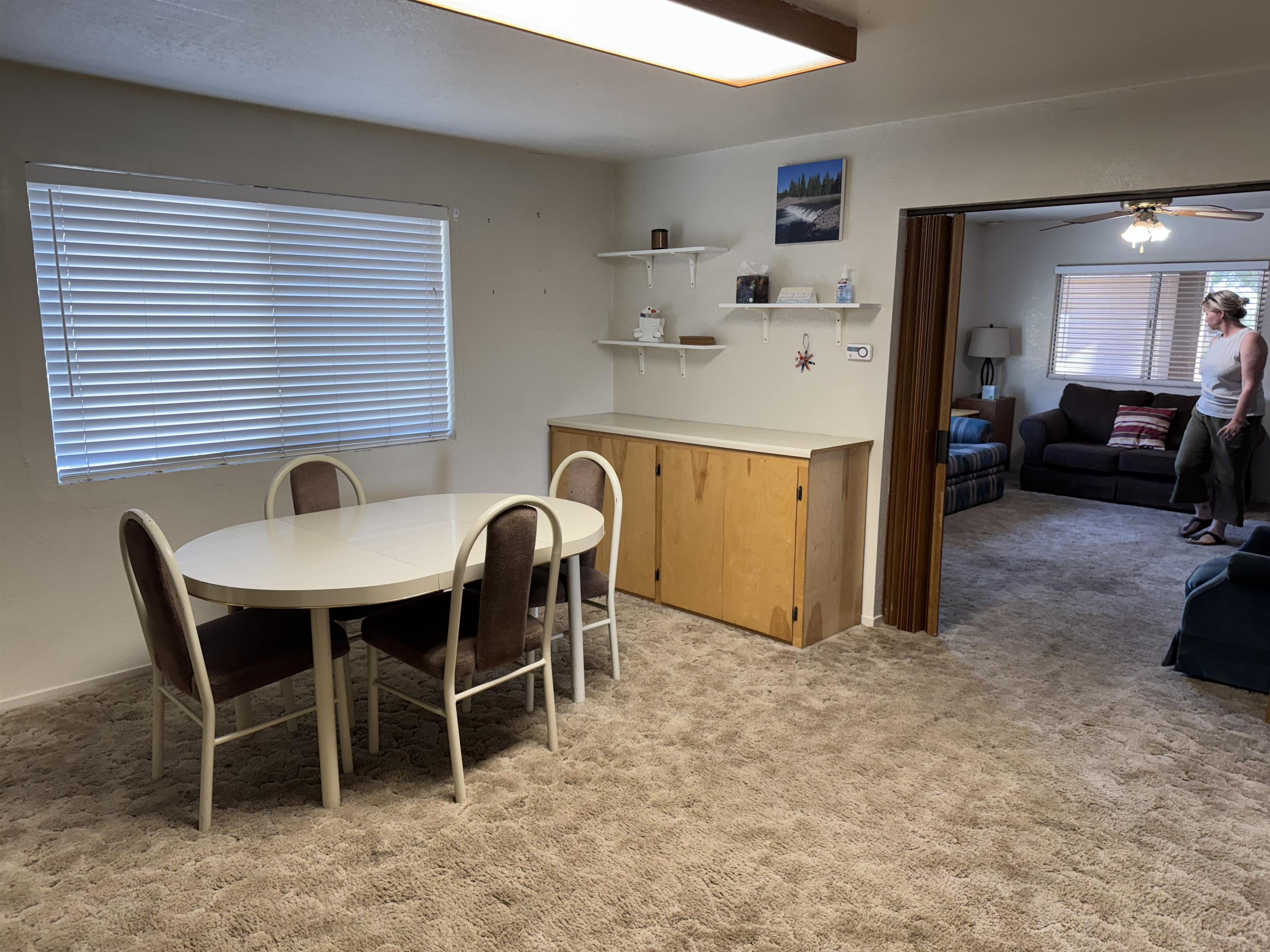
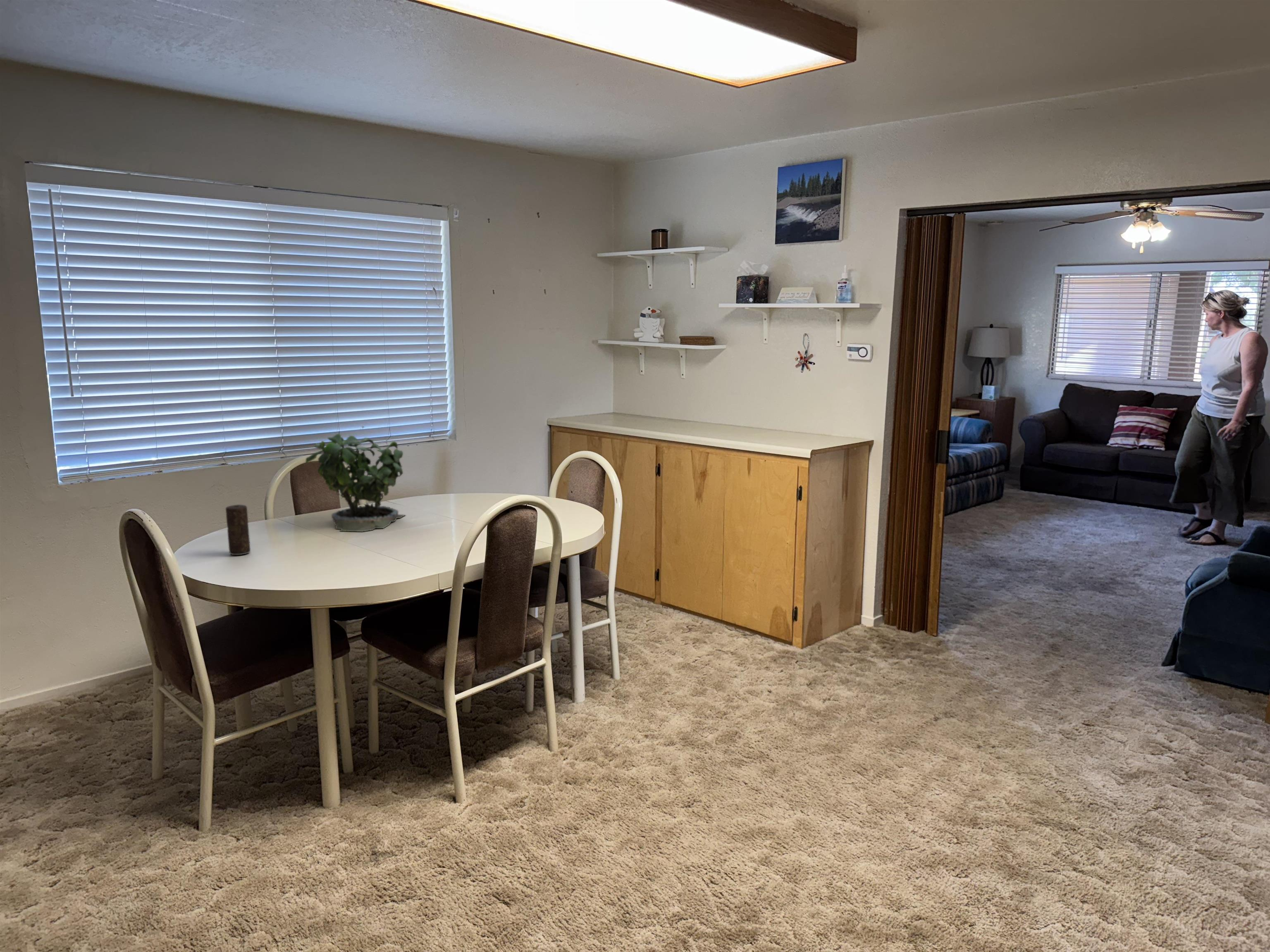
+ candle [225,504,251,555]
+ potted plant [305,426,406,532]
